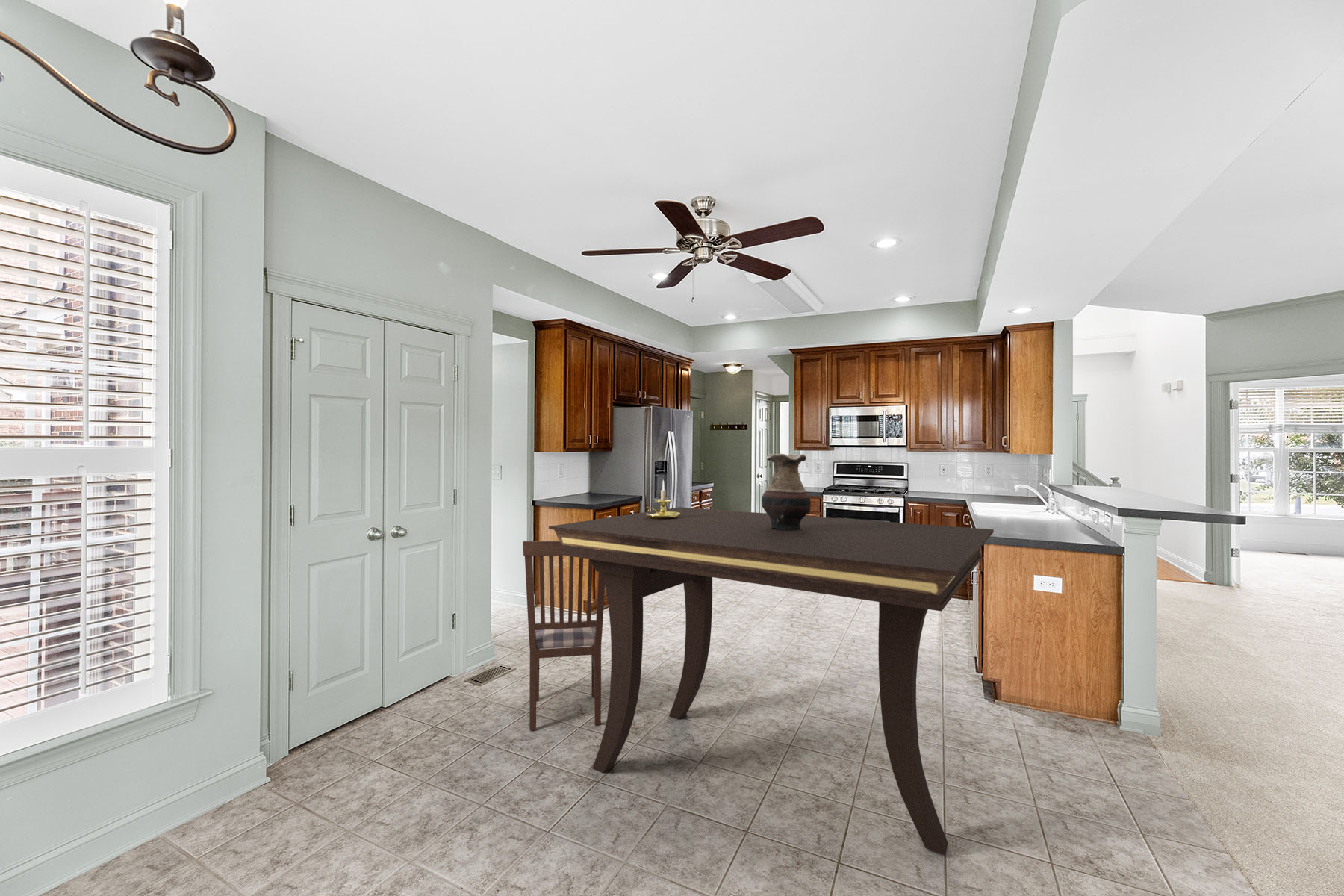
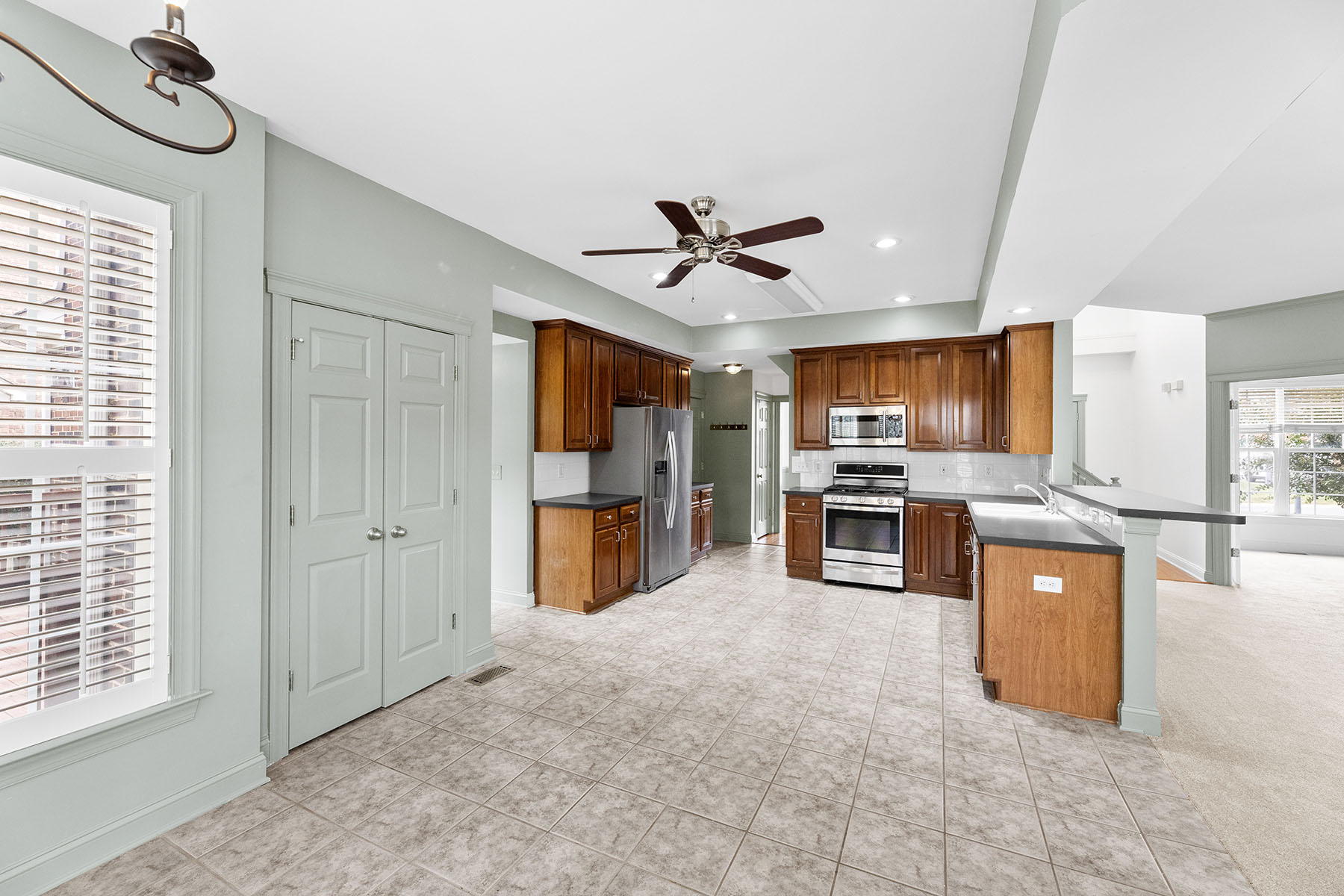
- candle holder [646,479,680,520]
- dining table [548,506,995,856]
- vase [761,453,812,530]
- dining chair [522,540,606,731]
